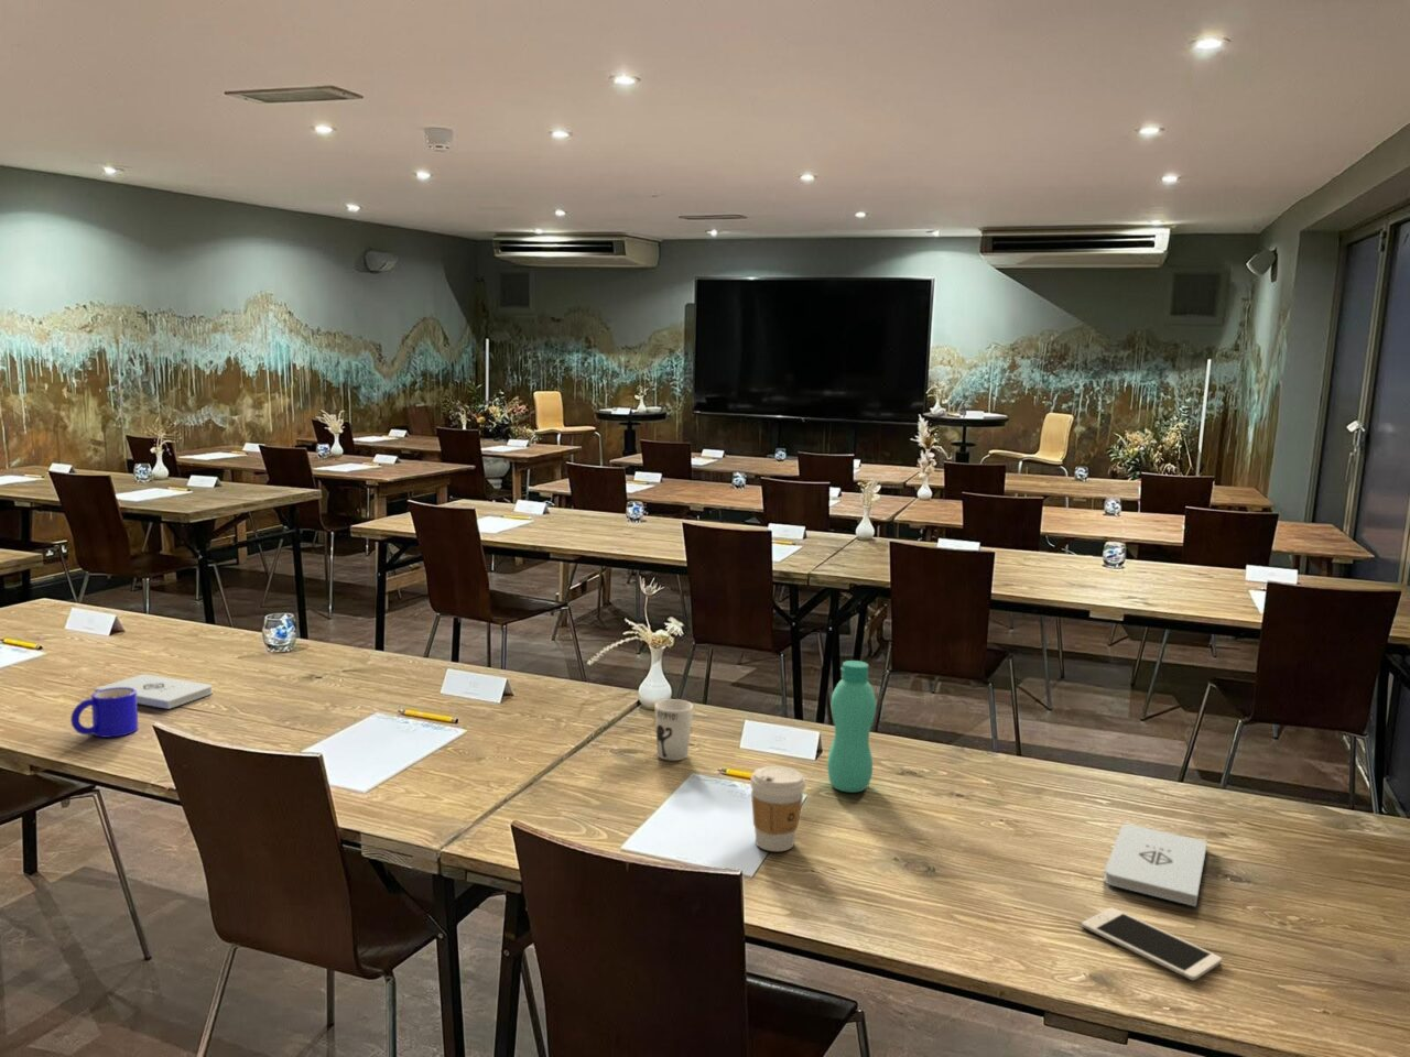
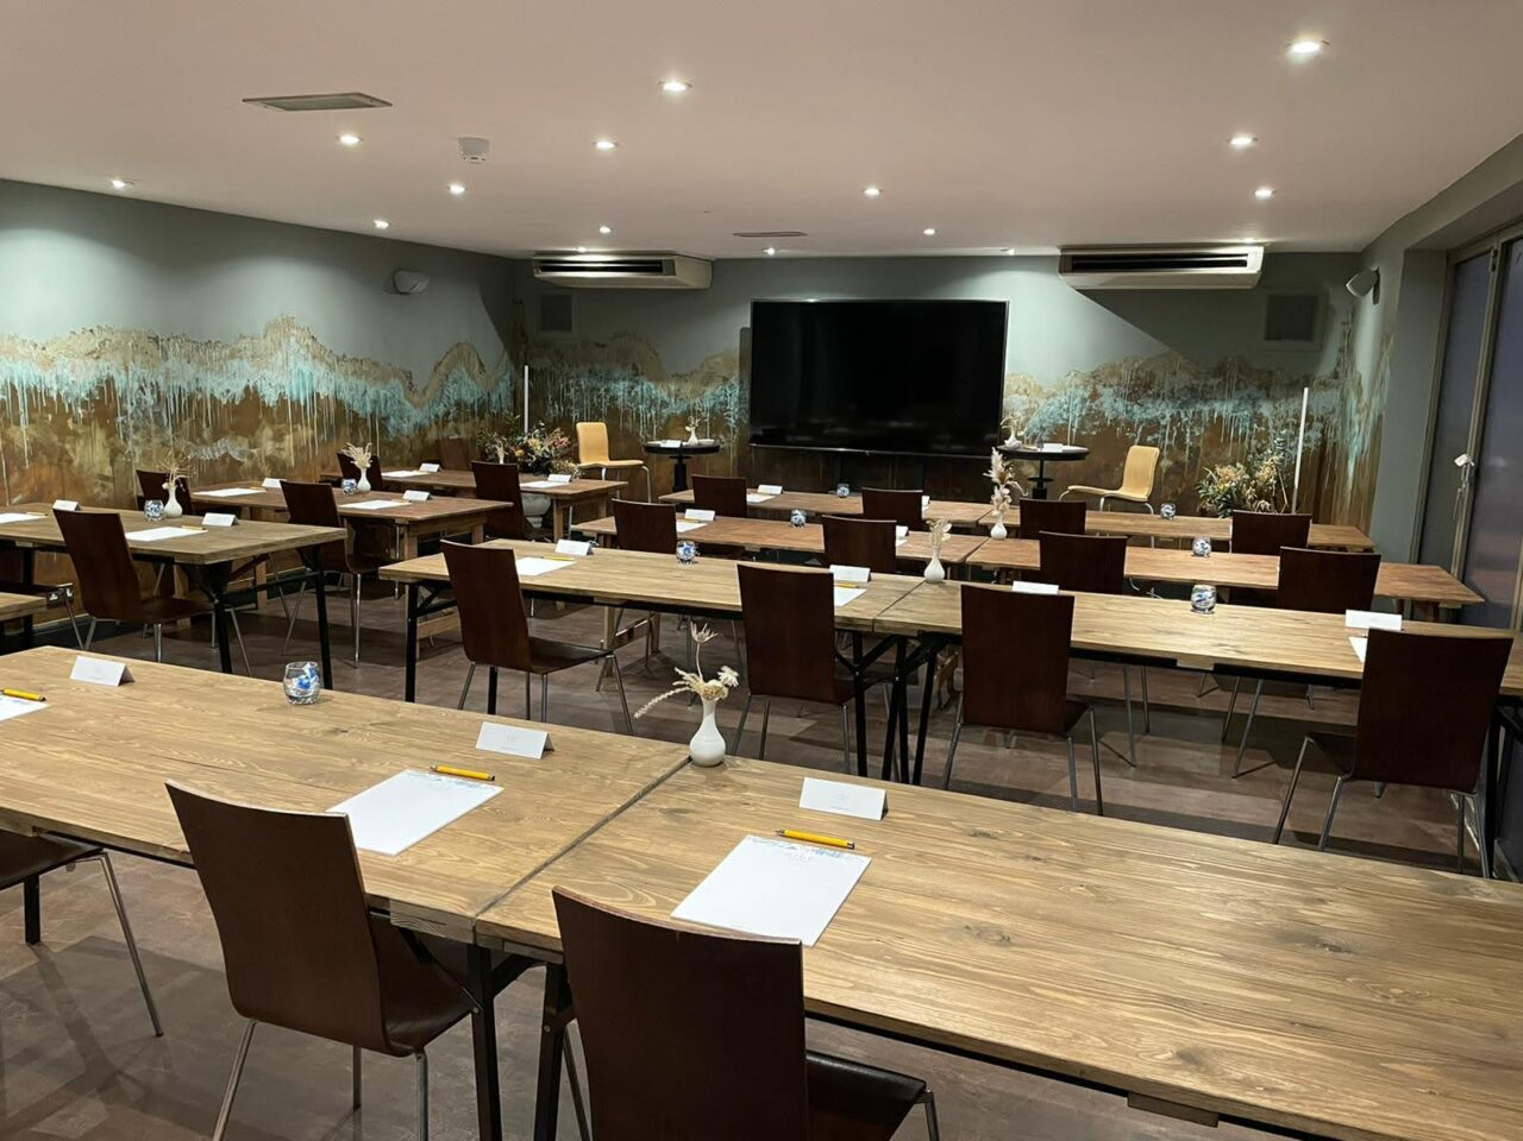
- notepad [1102,824,1208,907]
- notepad [93,673,213,711]
- cell phone [1080,906,1222,982]
- cup [653,698,694,762]
- bottle [826,660,877,794]
- mug [70,687,139,738]
- coffee cup [749,765,806,853]
